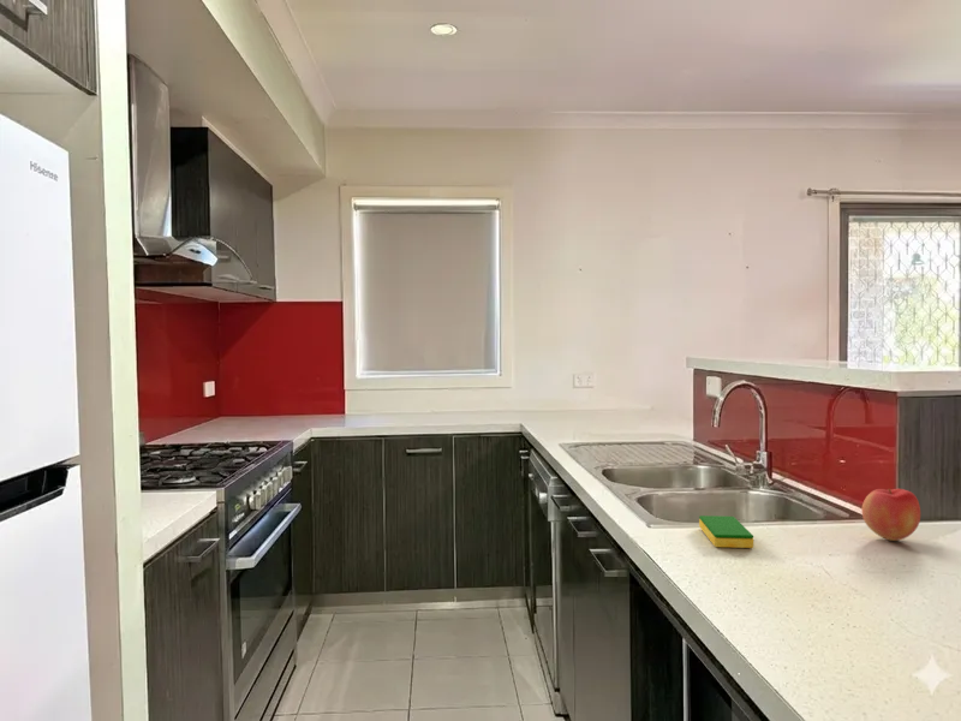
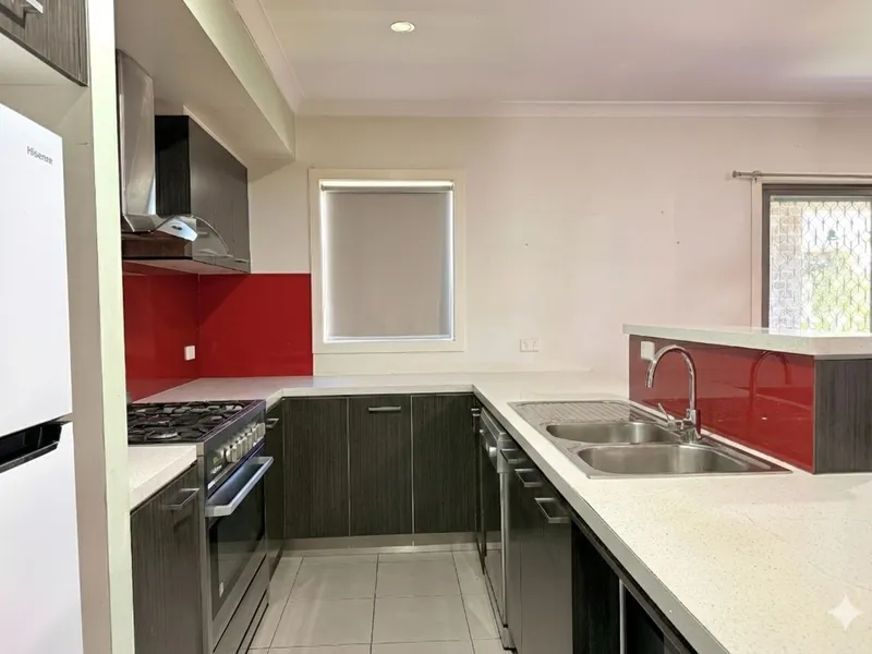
- dish sponge [698,514,754,549]
- apple [860,488,921,542]
